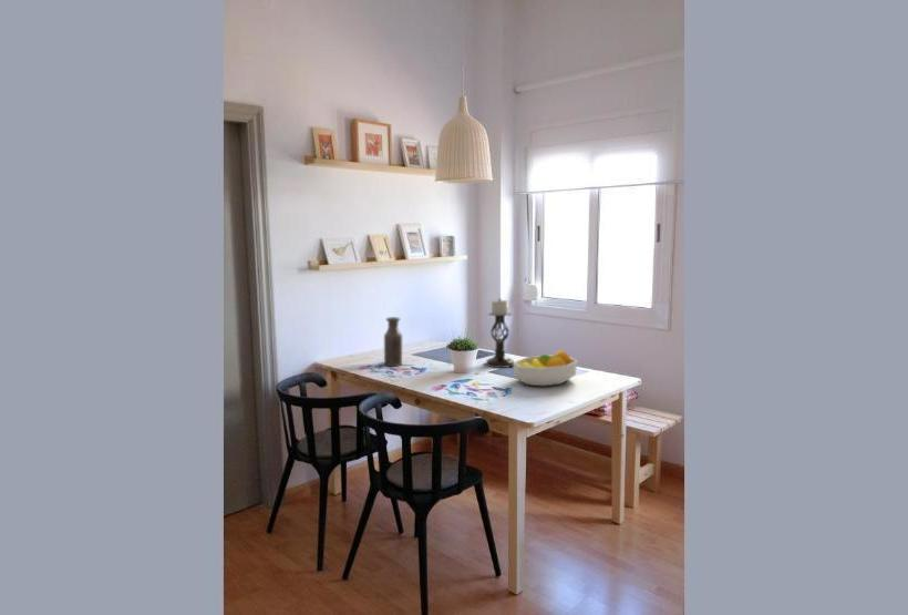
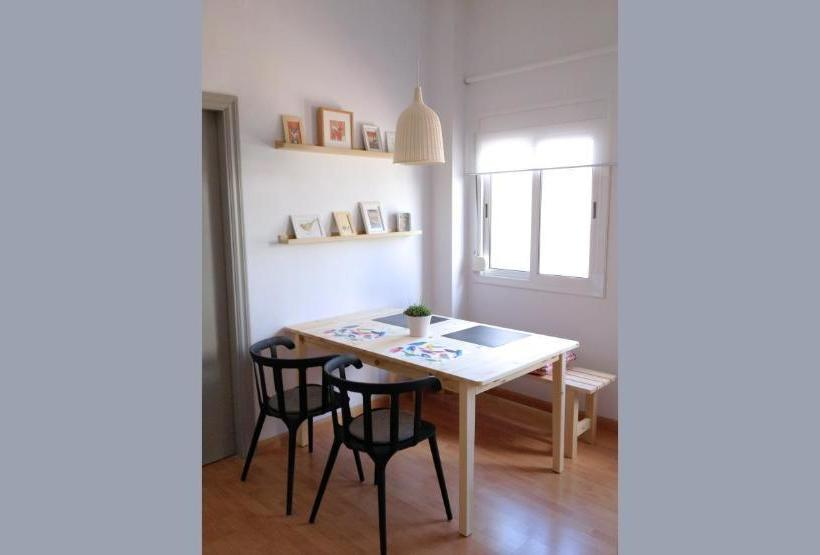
- fruit bowl [513,349,579,387]
- bottle [383,316,403,368]
- candle holder [485,297,515,369]
